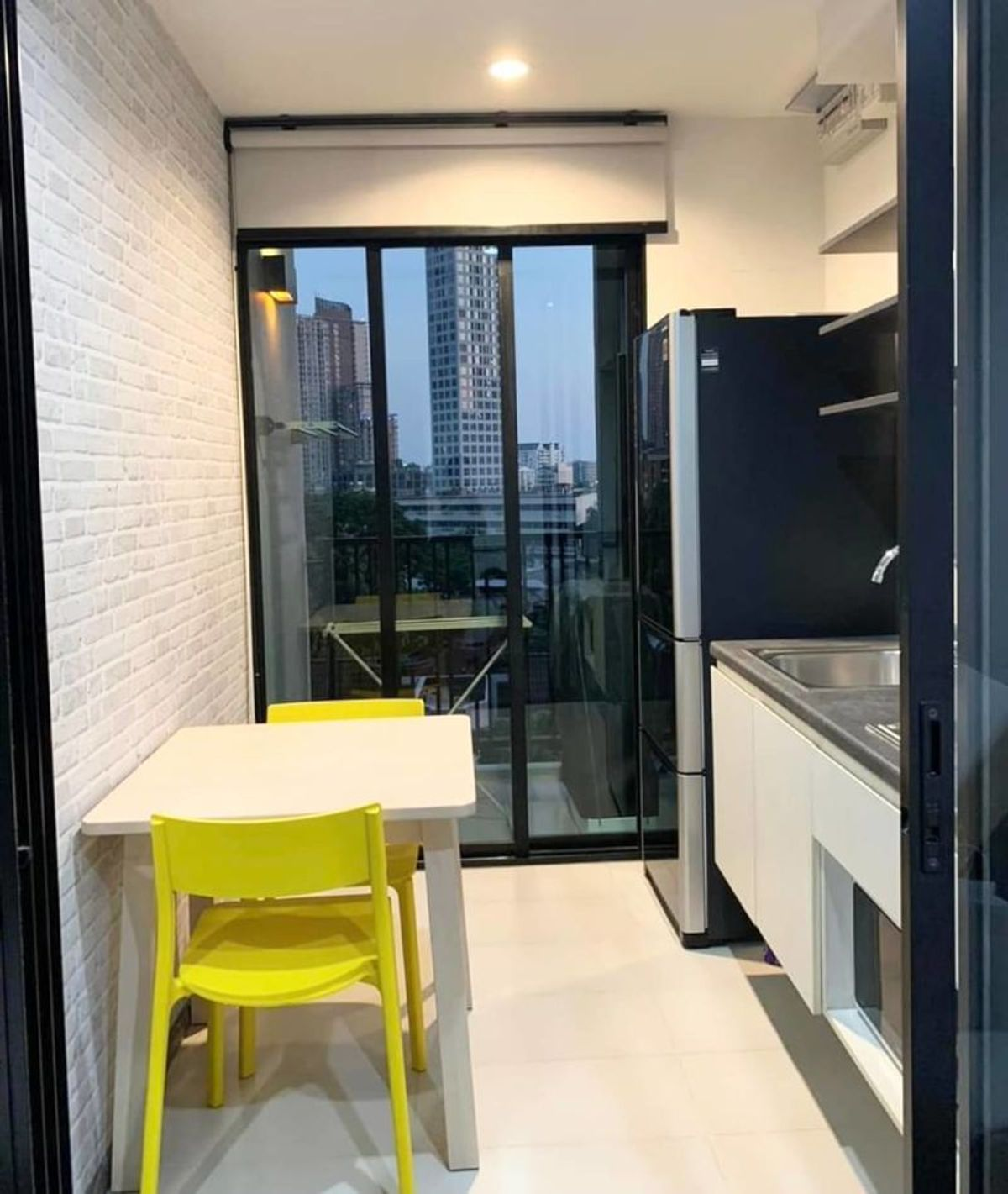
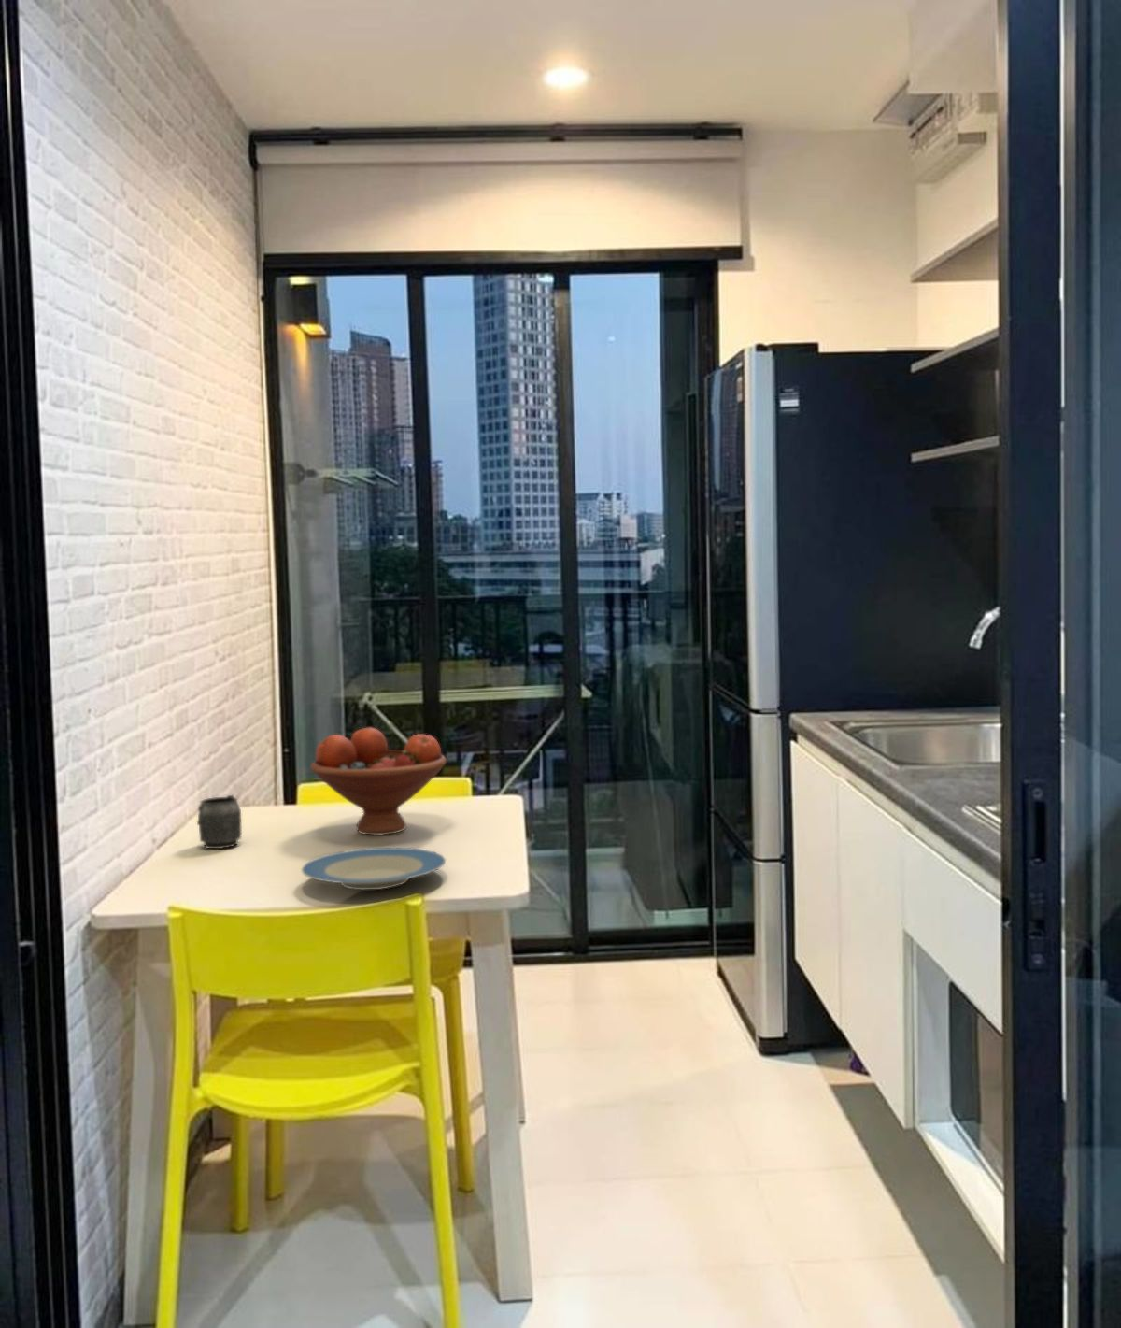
+ plate [300,846,447,891]
+ mug [196,793,242,850]
+ fruit bowl [309,726,447,835]
